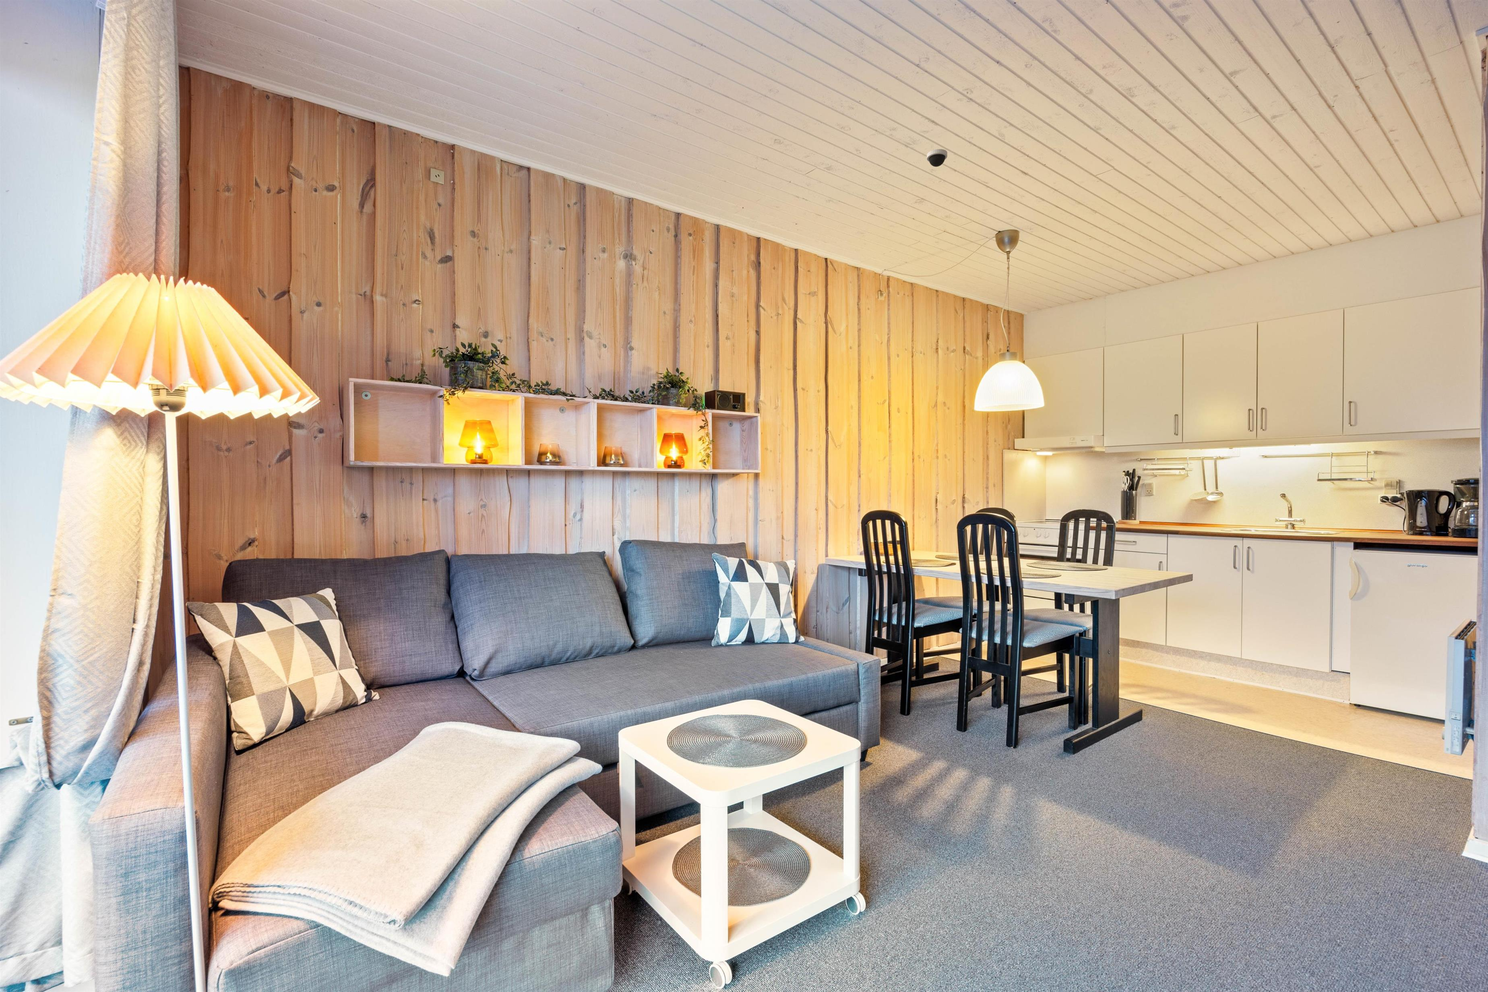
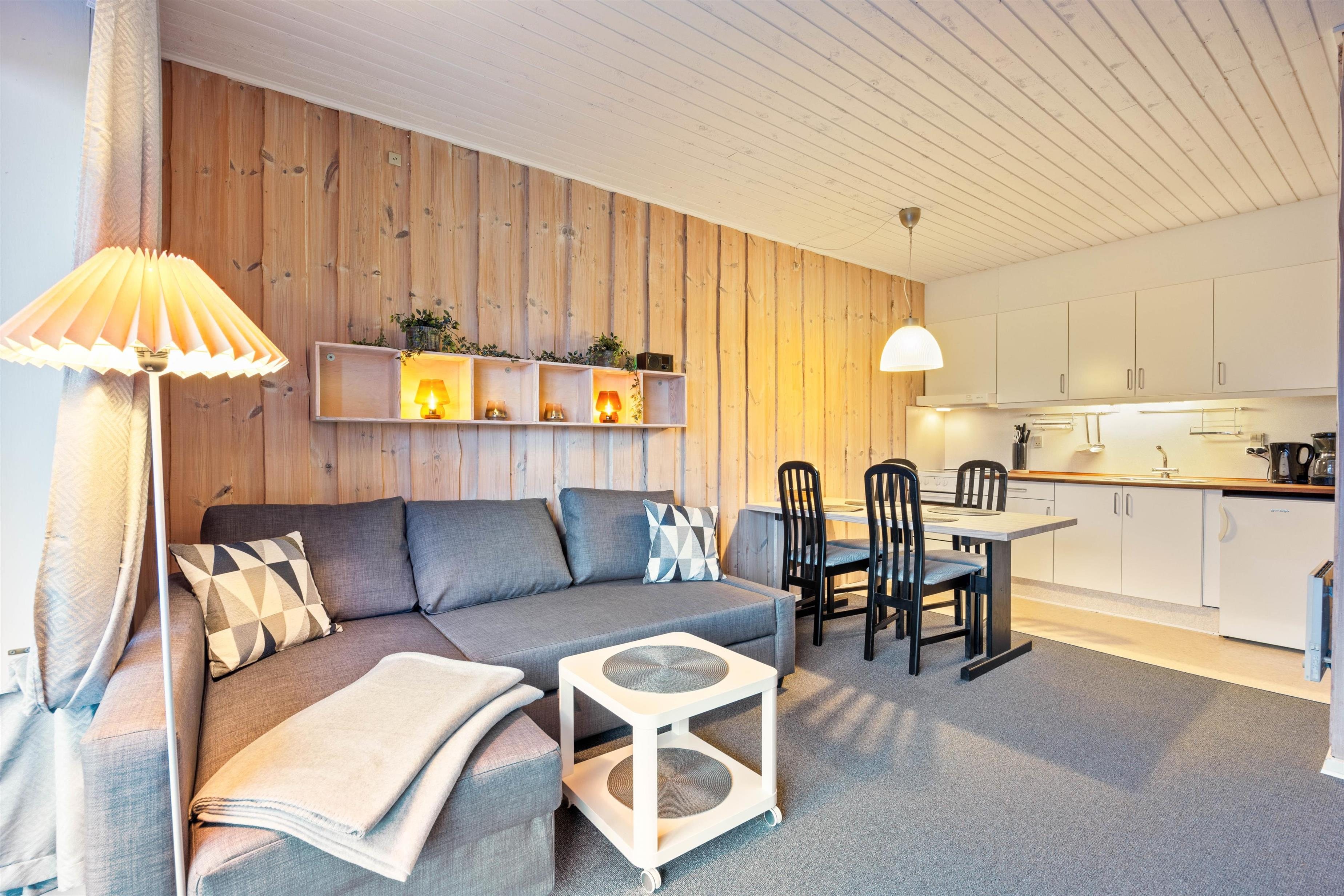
- dome security camera [927,148,948,167]
